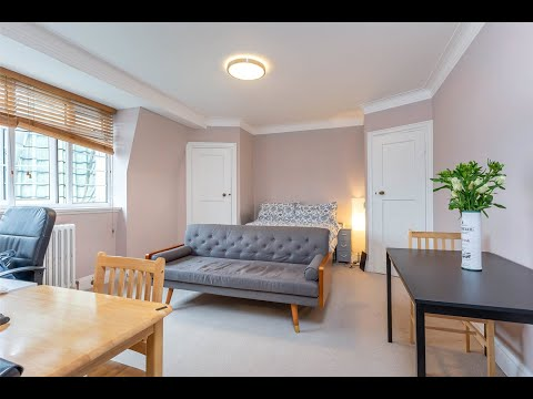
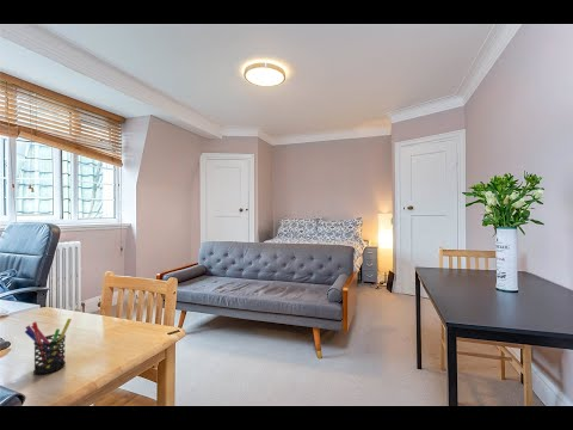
+ pen holder [24,318,73,375]
